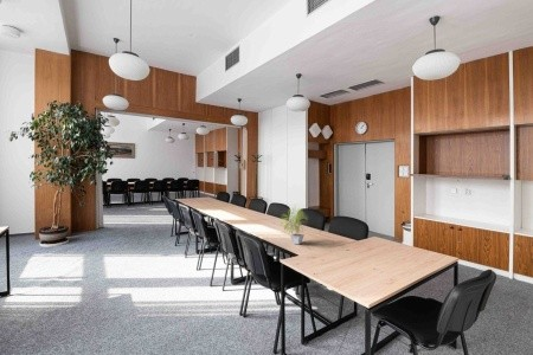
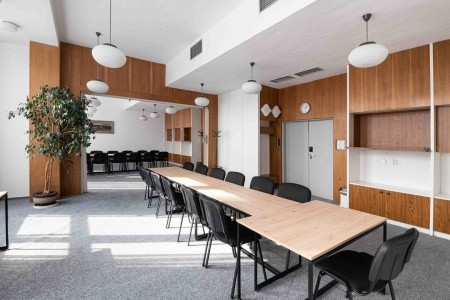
- potted plant [280,202,309,246]
